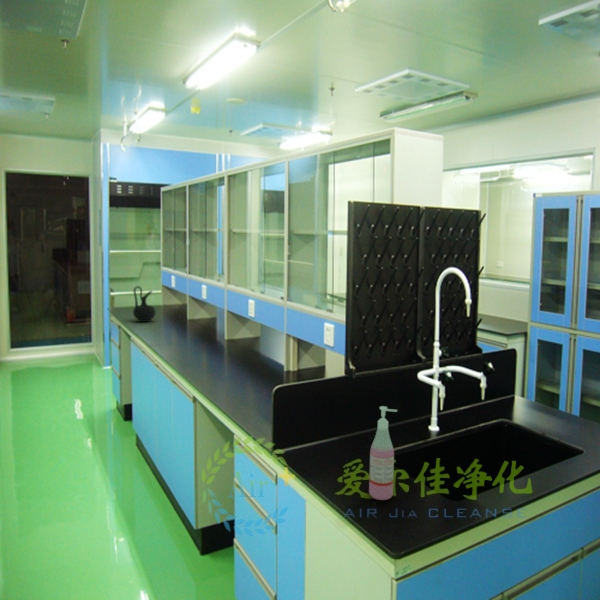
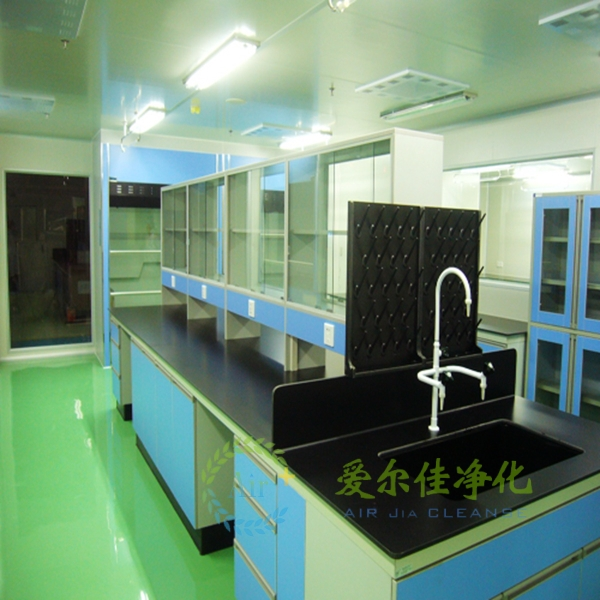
- soap dispenser [368,405,398,501]
- ceramic jug [132,285,156,323]
